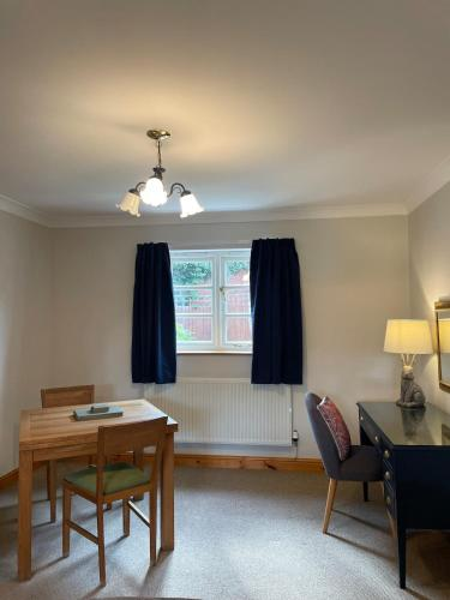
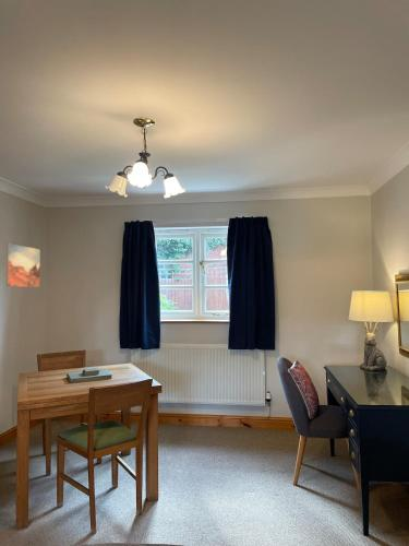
+ wall art [5,242,41,288]
